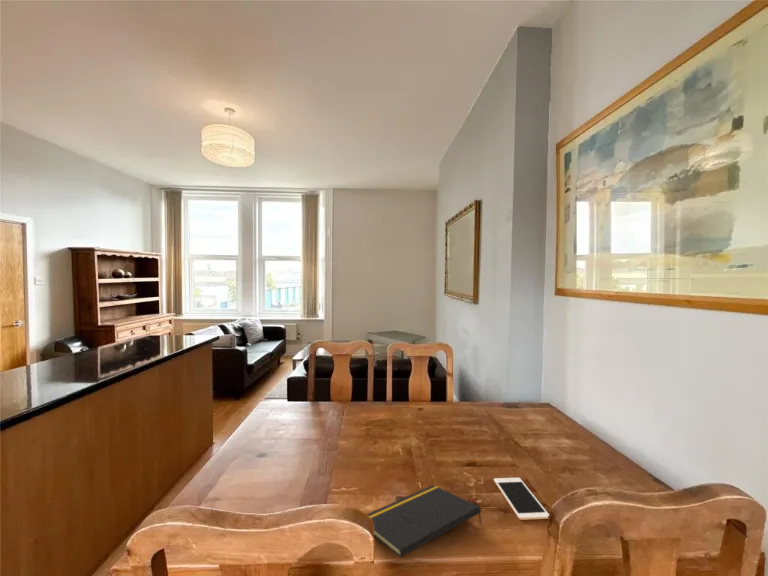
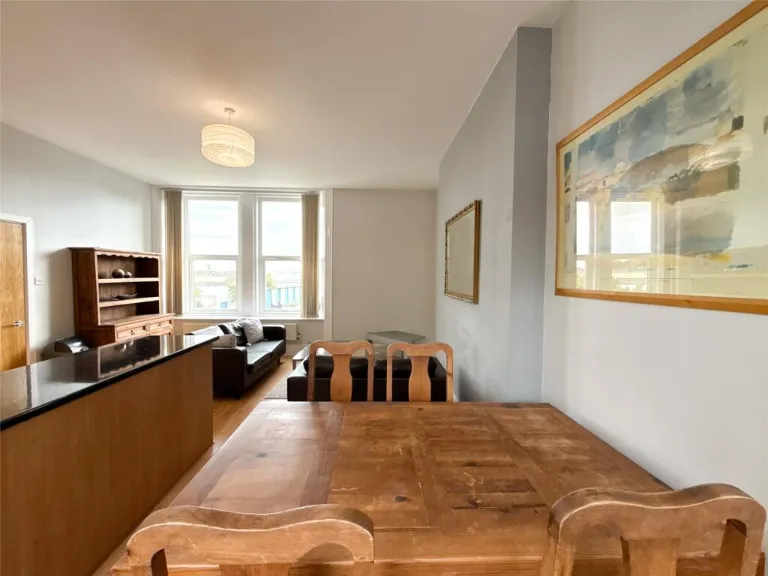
- notepad [366,484,483,559]
- cell phone [493,477,550,521]
